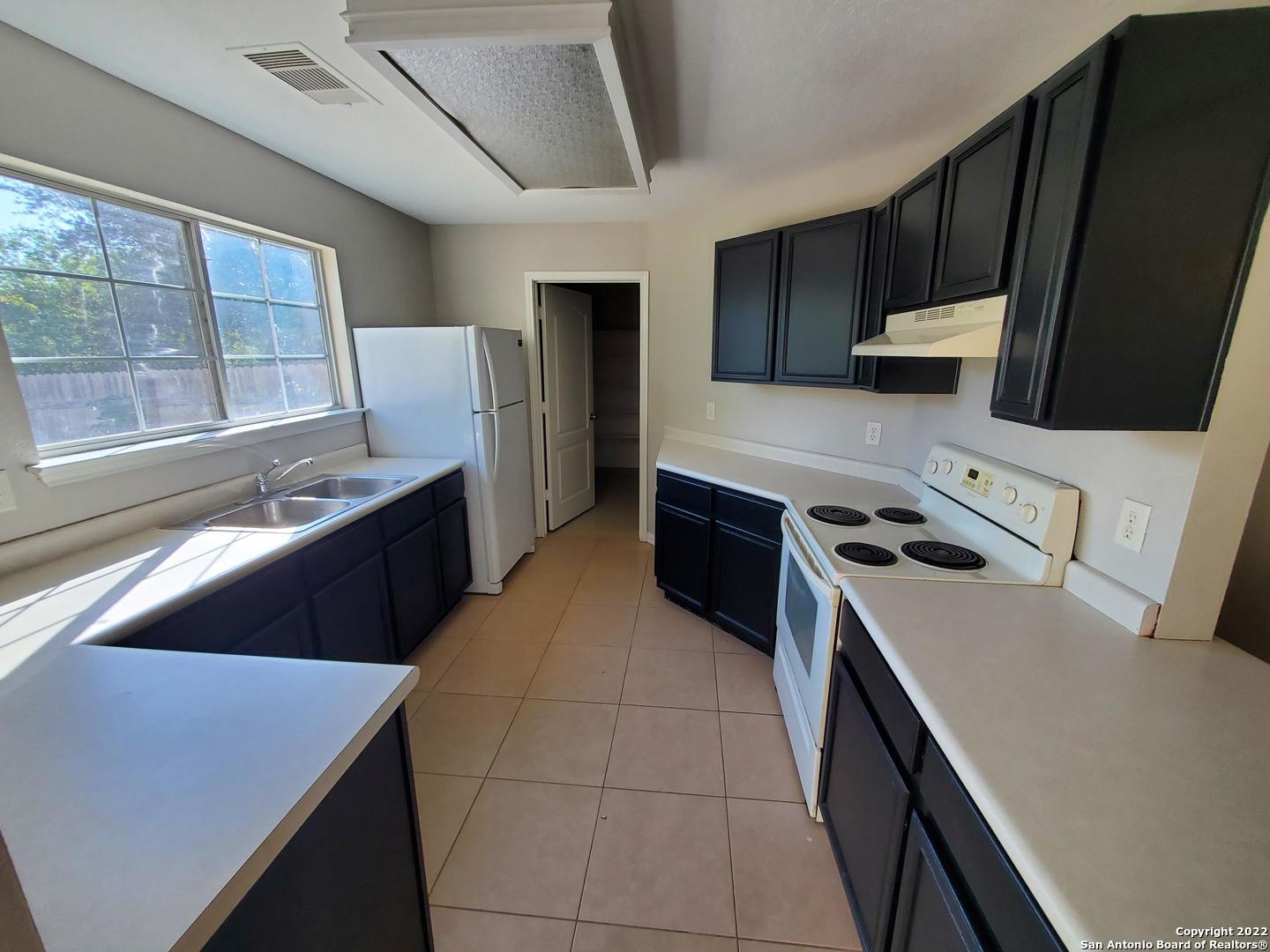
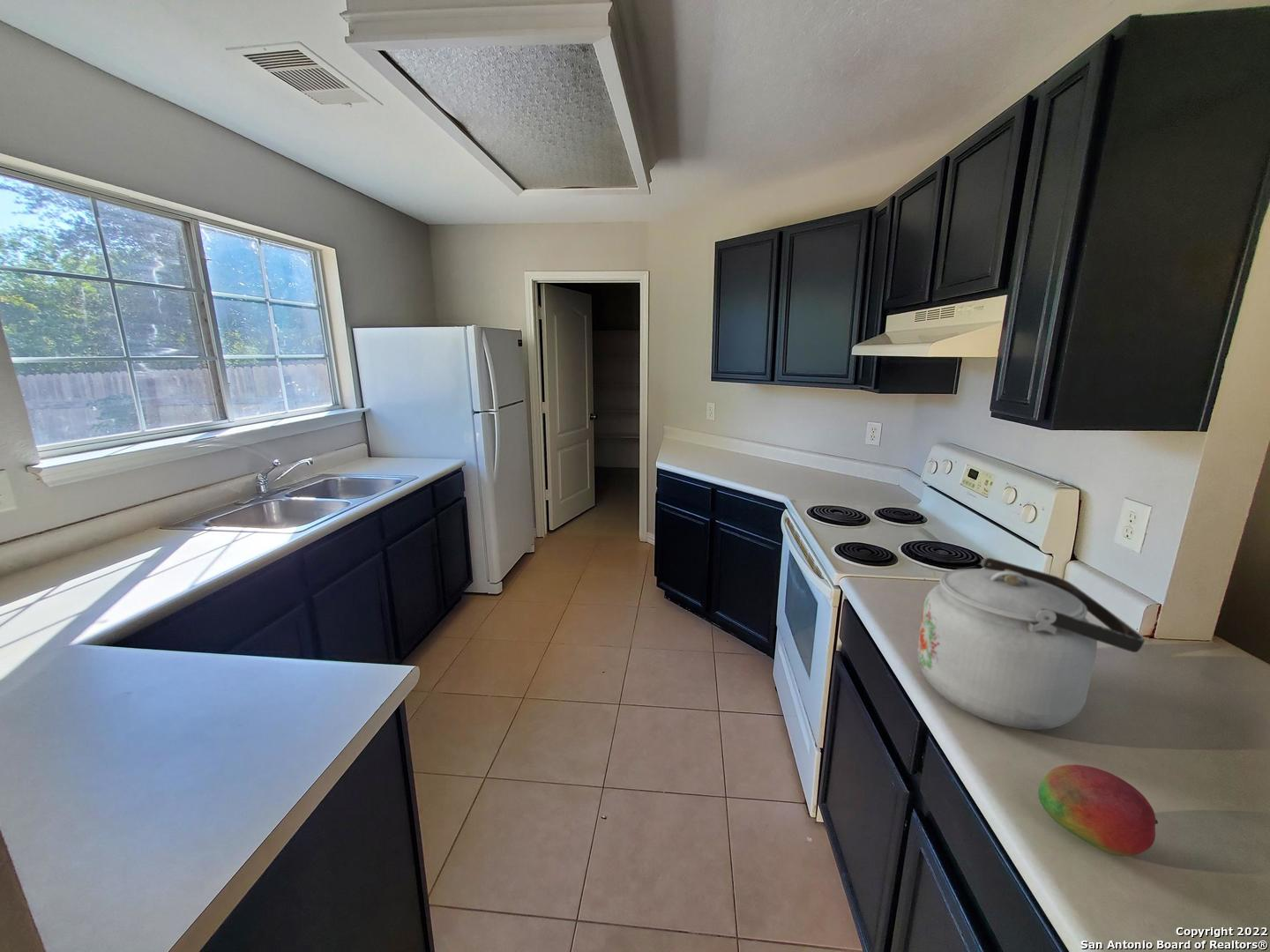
+ fruit [1037,764,1159,857]
+ kettle [916,557,1146,731]
